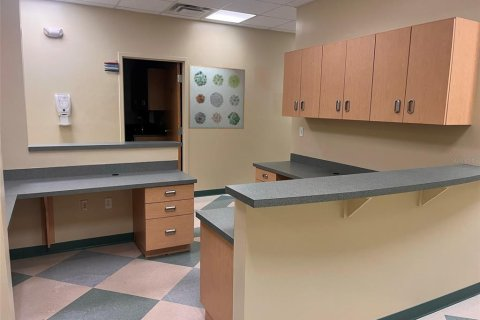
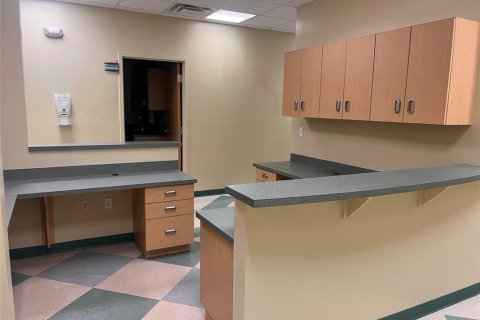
- wall art [187,64,246,130]
